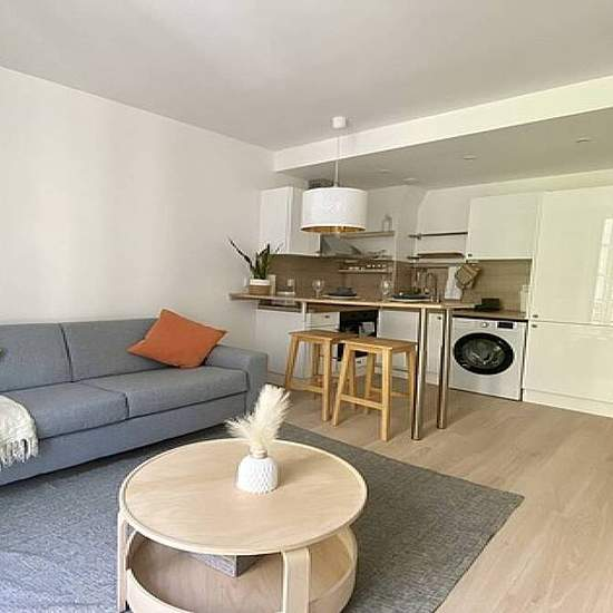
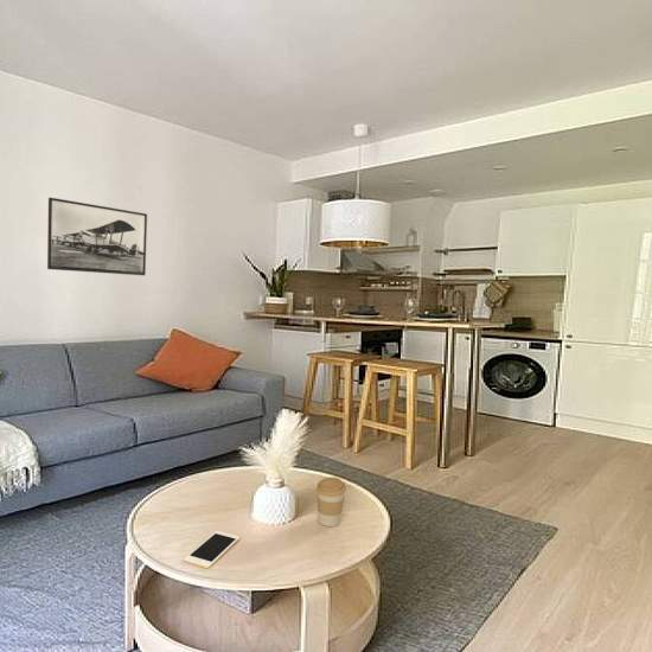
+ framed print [46,197,148,276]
+ coffee cup [315,477,347,528]
+ cell phone [183,530,241,569]
